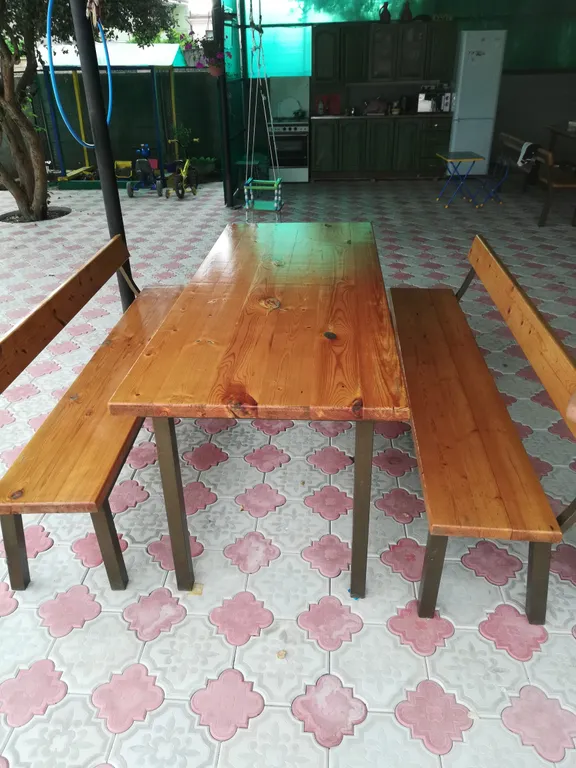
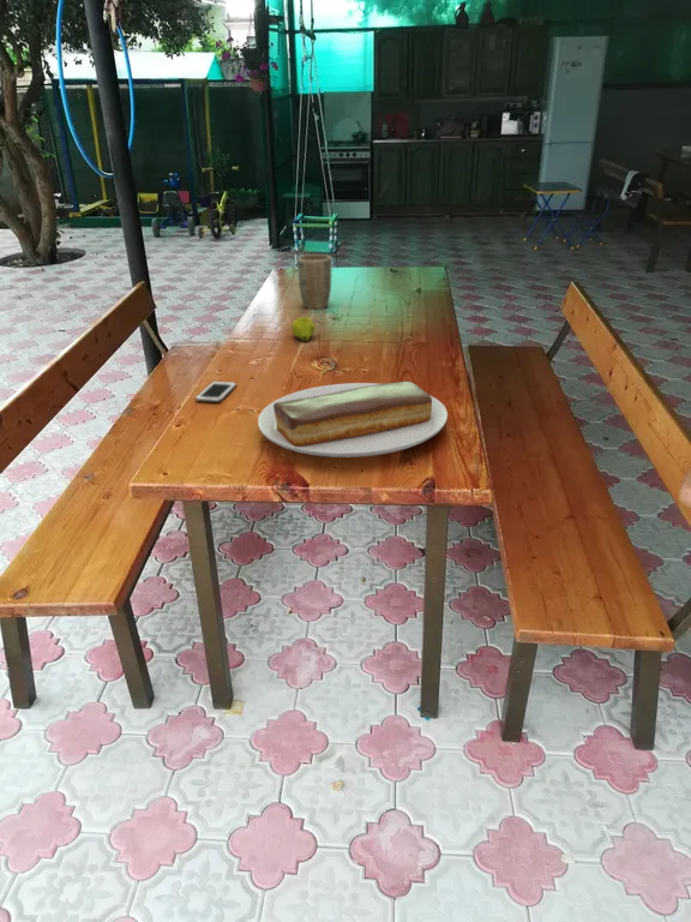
+ cell phone [194,381,238,403]
+ plant pot [296,253,332,310]
+ fruit [290,316,316,345]
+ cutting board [257,381,449,459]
